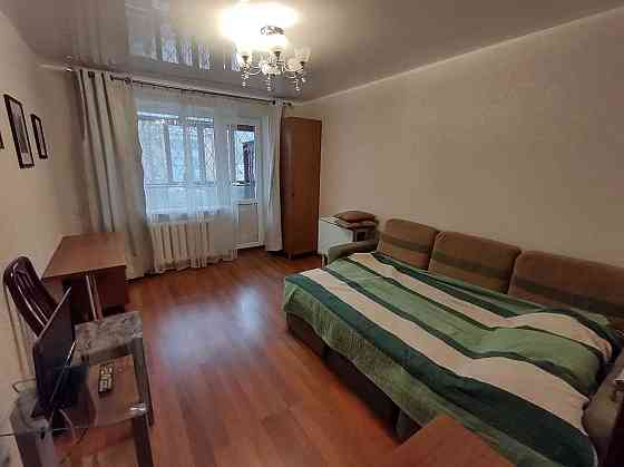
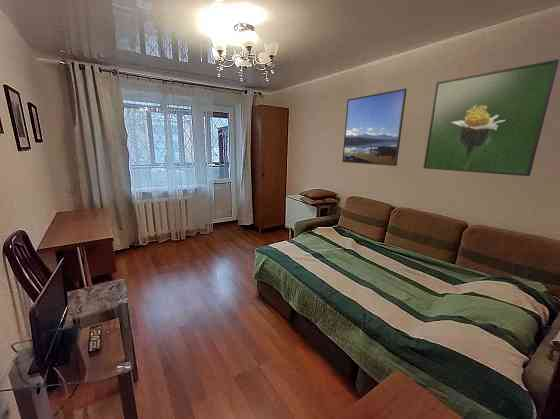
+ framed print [341,87,408,167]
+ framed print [422,58,560,177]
